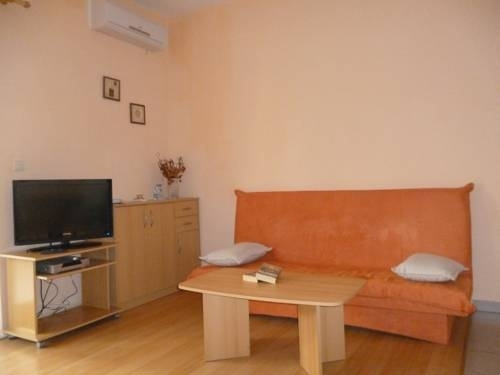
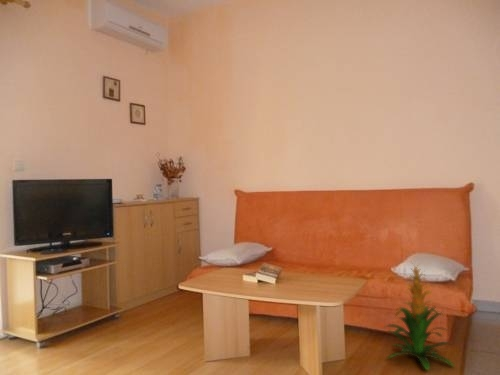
+ indoor plant [384,261,456,372]
